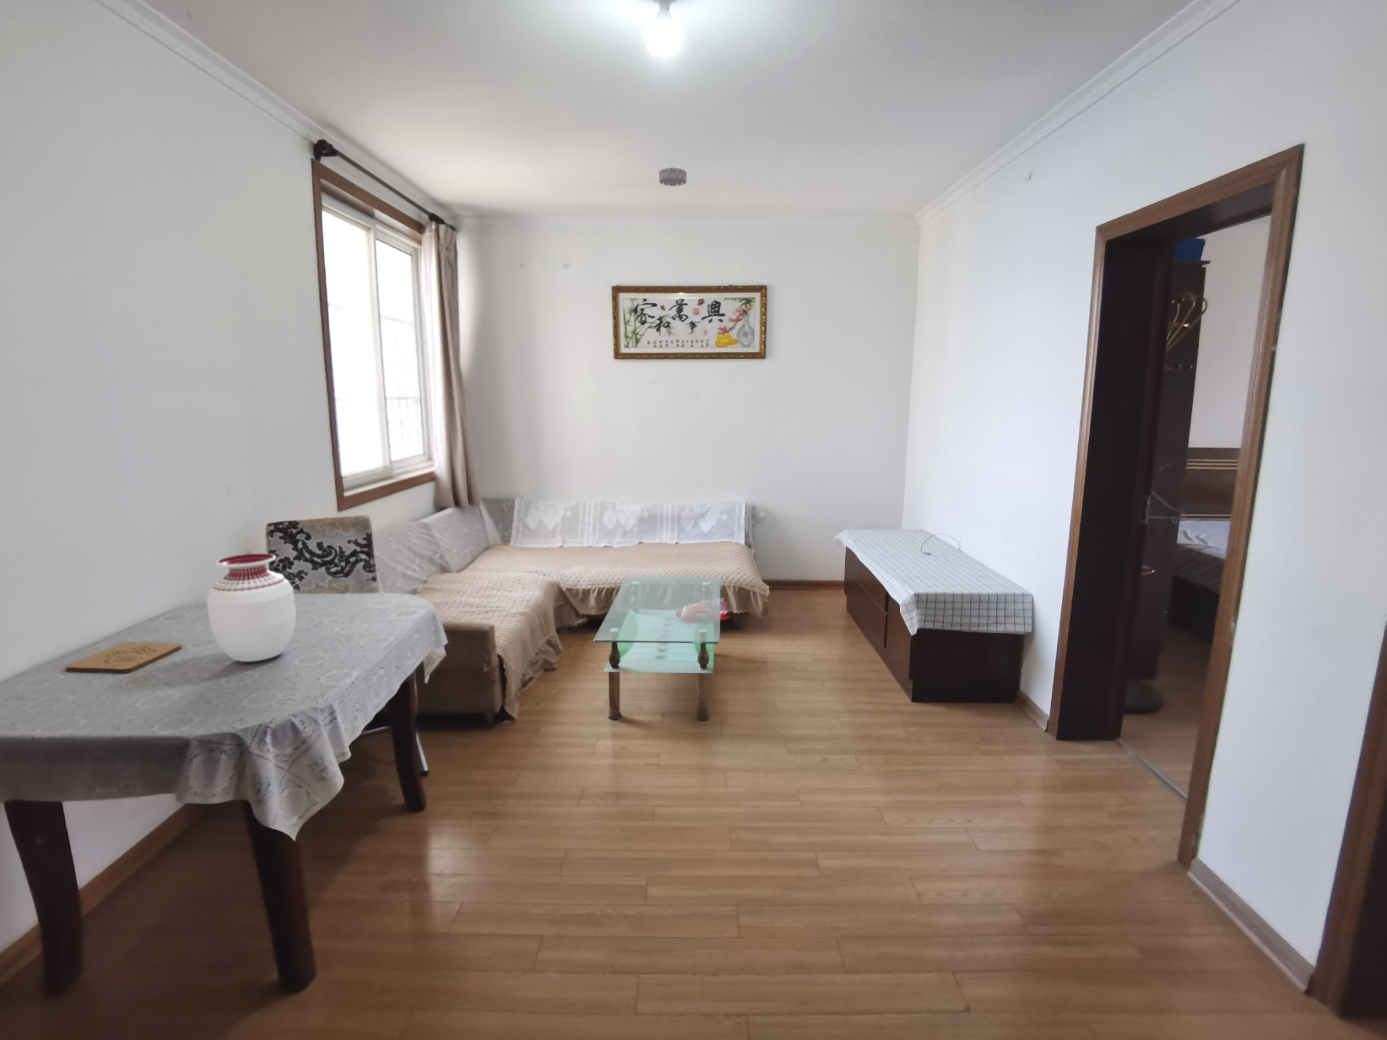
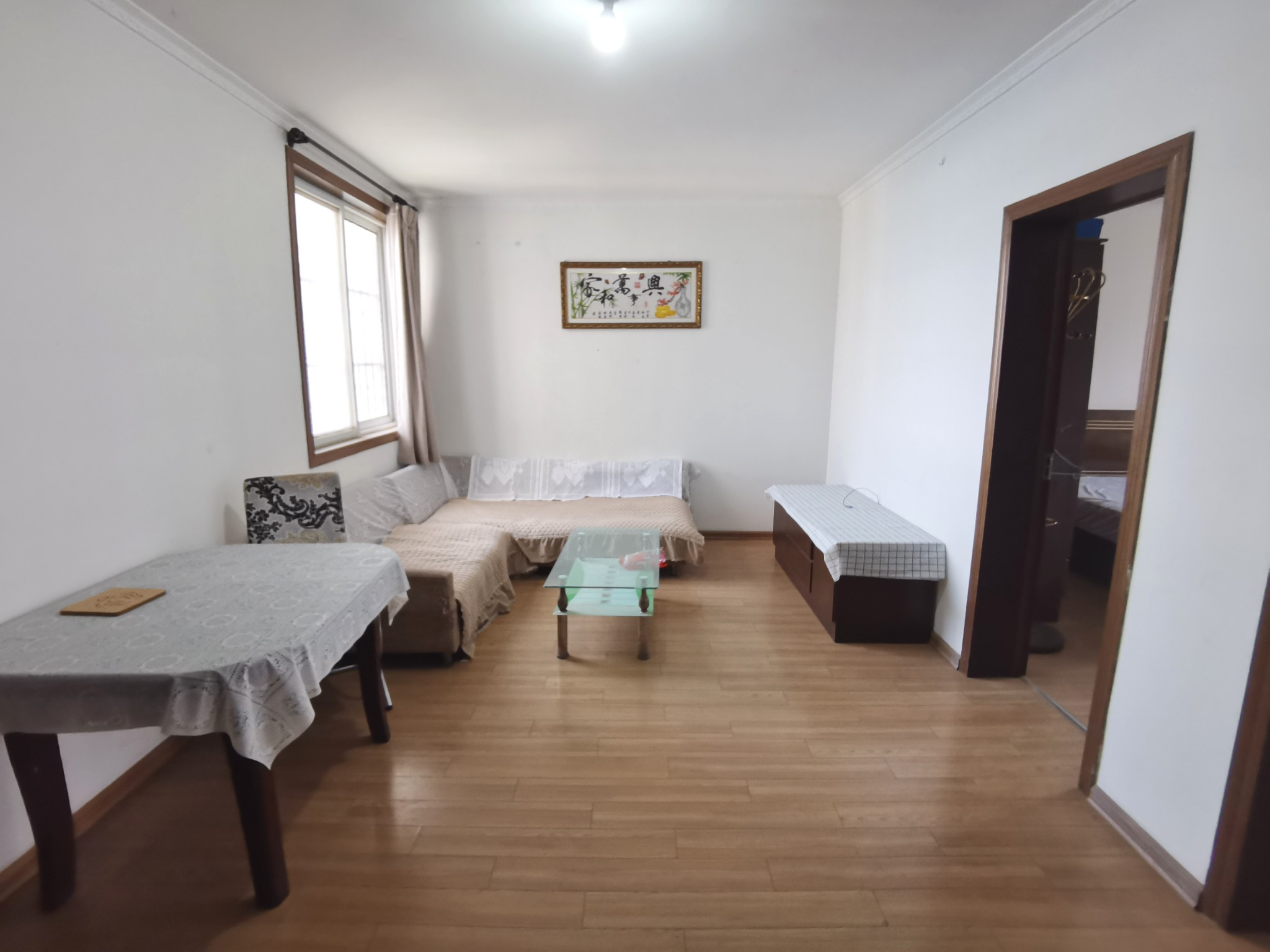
- vase [206,553,297,662]
- smoke detector [659,166,687,187]
